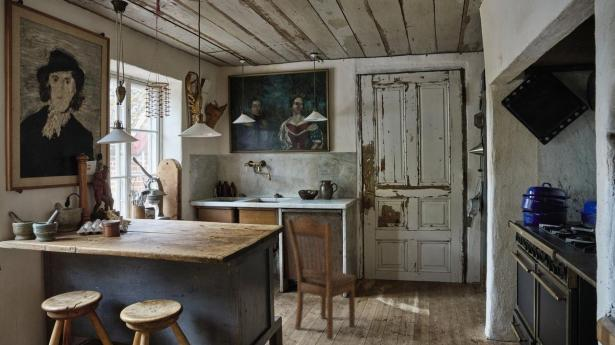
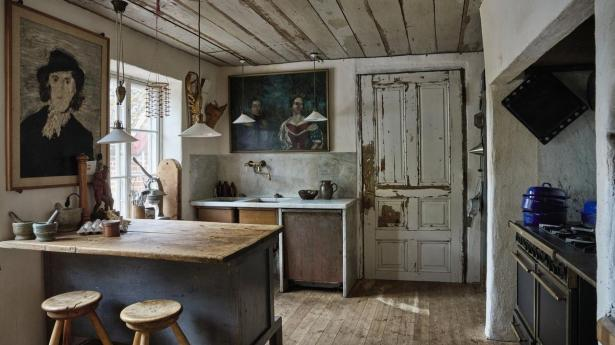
- dining chair [285,216,357,340]
